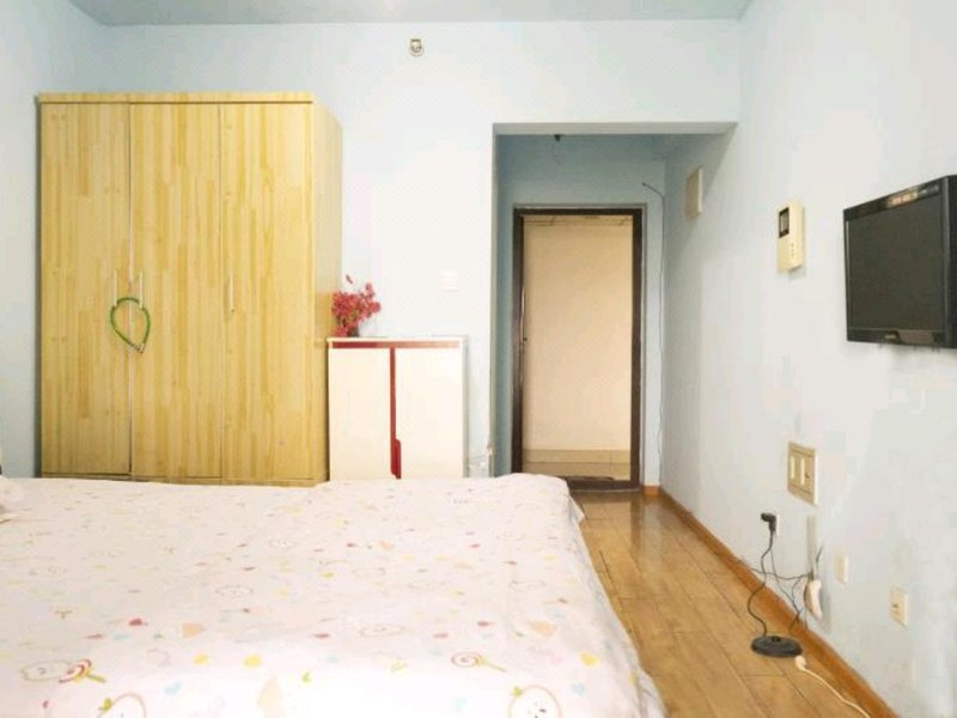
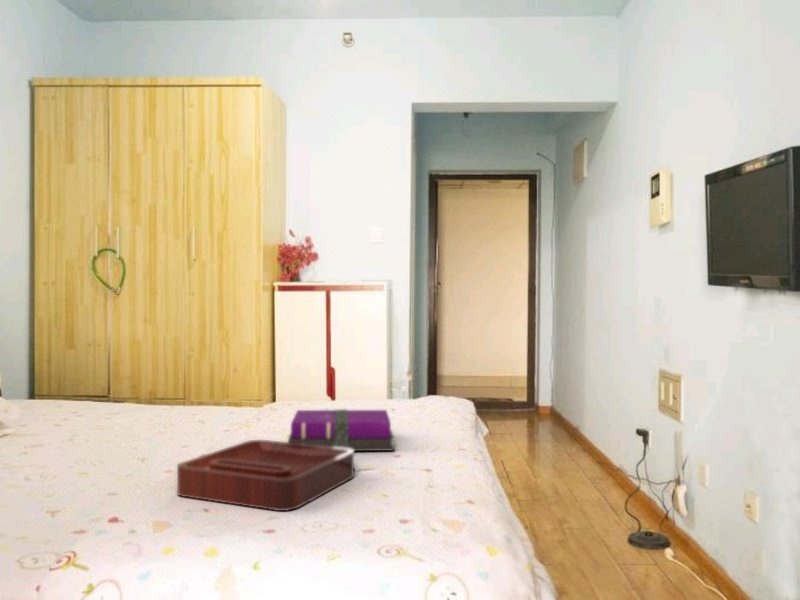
+ decorative tray [176,439,355,512]
+ hardback book [287,408,396,452]
